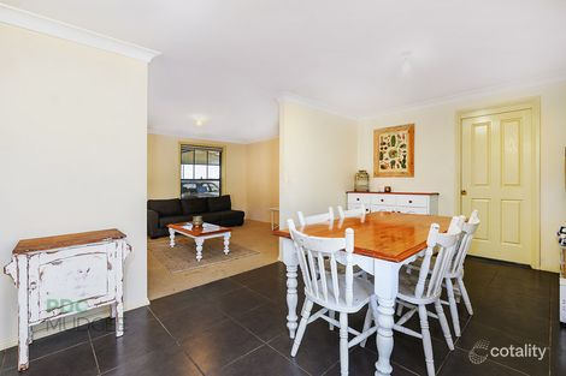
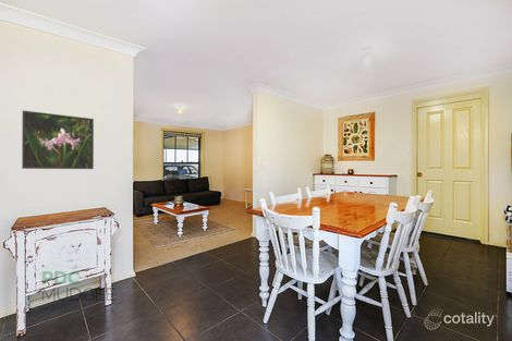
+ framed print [21,109,95,170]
